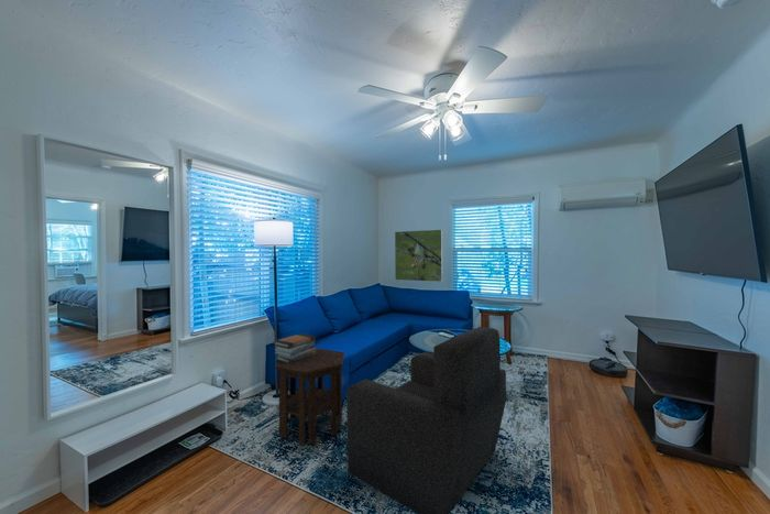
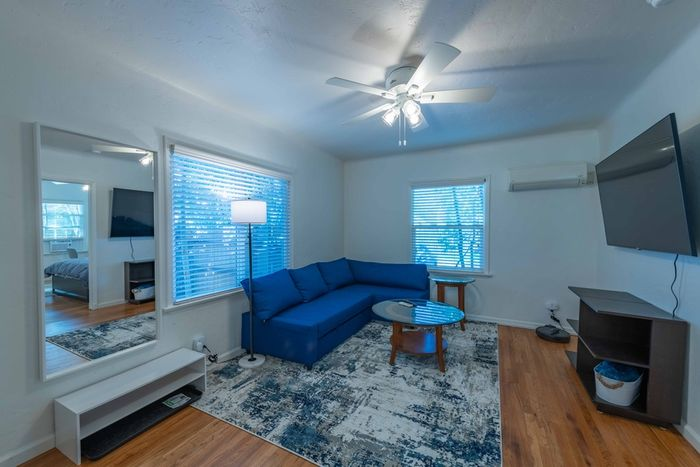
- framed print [394,229,443,283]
- side table [274,347,345,446]
- armchair [345,326,508,514]
- book stack [273,332,317,363]
